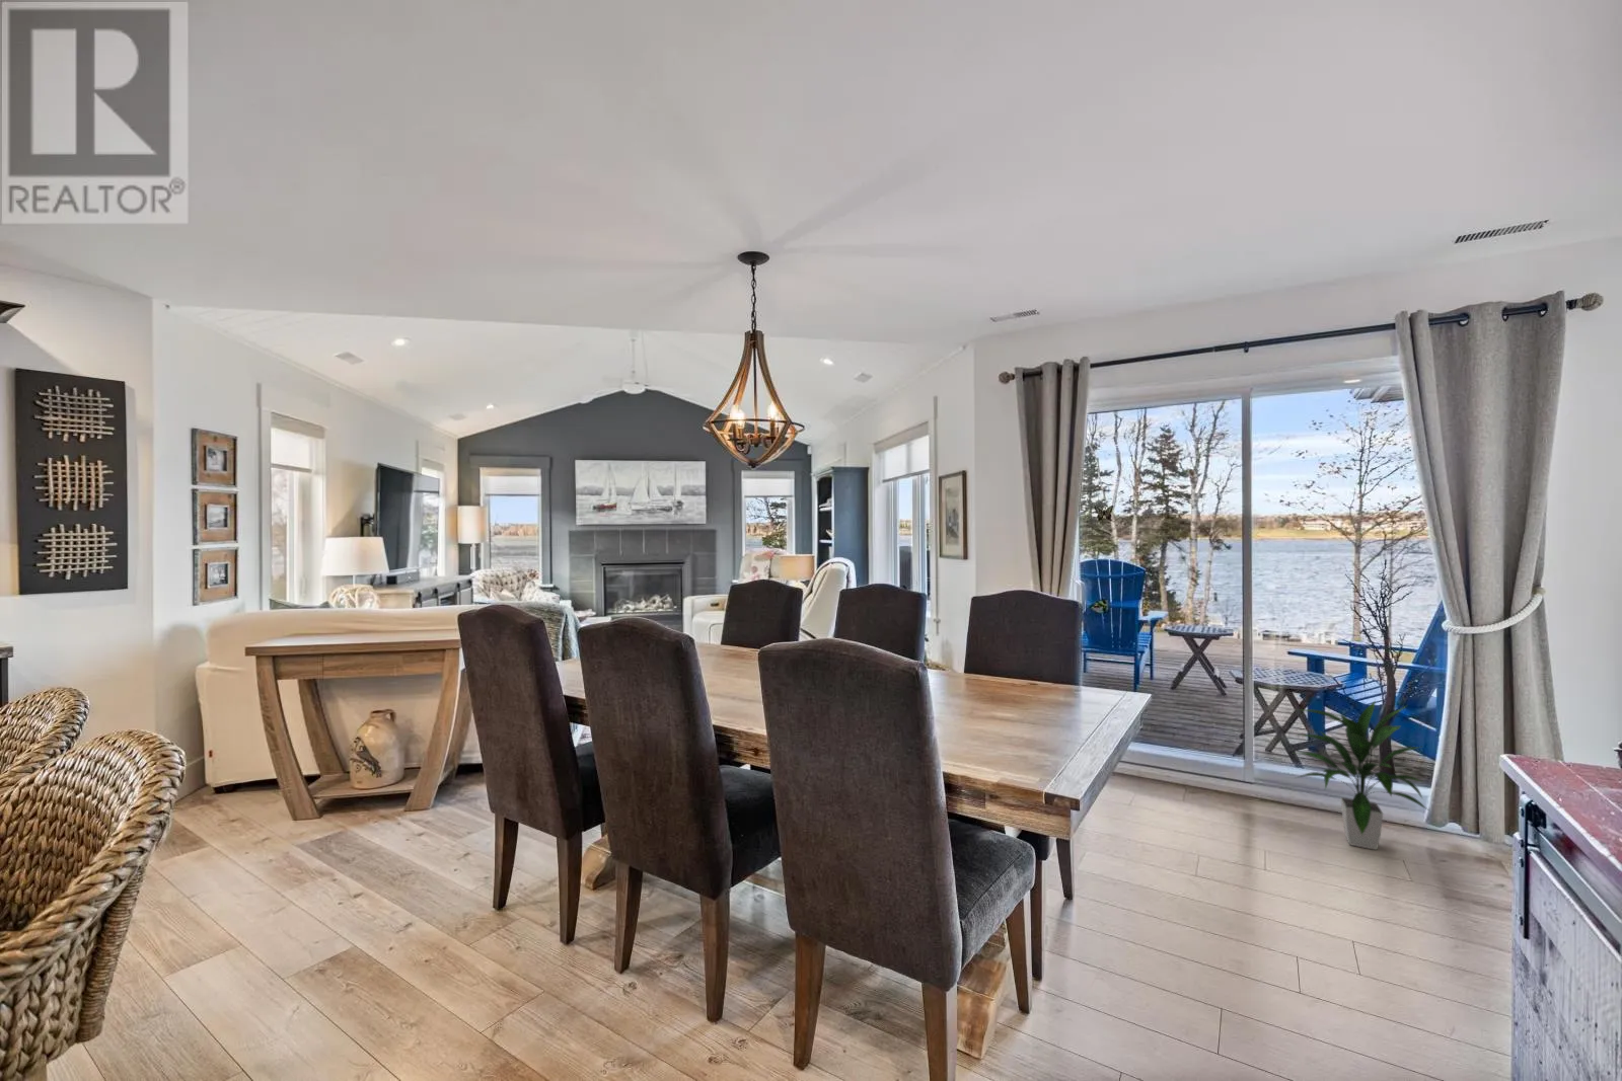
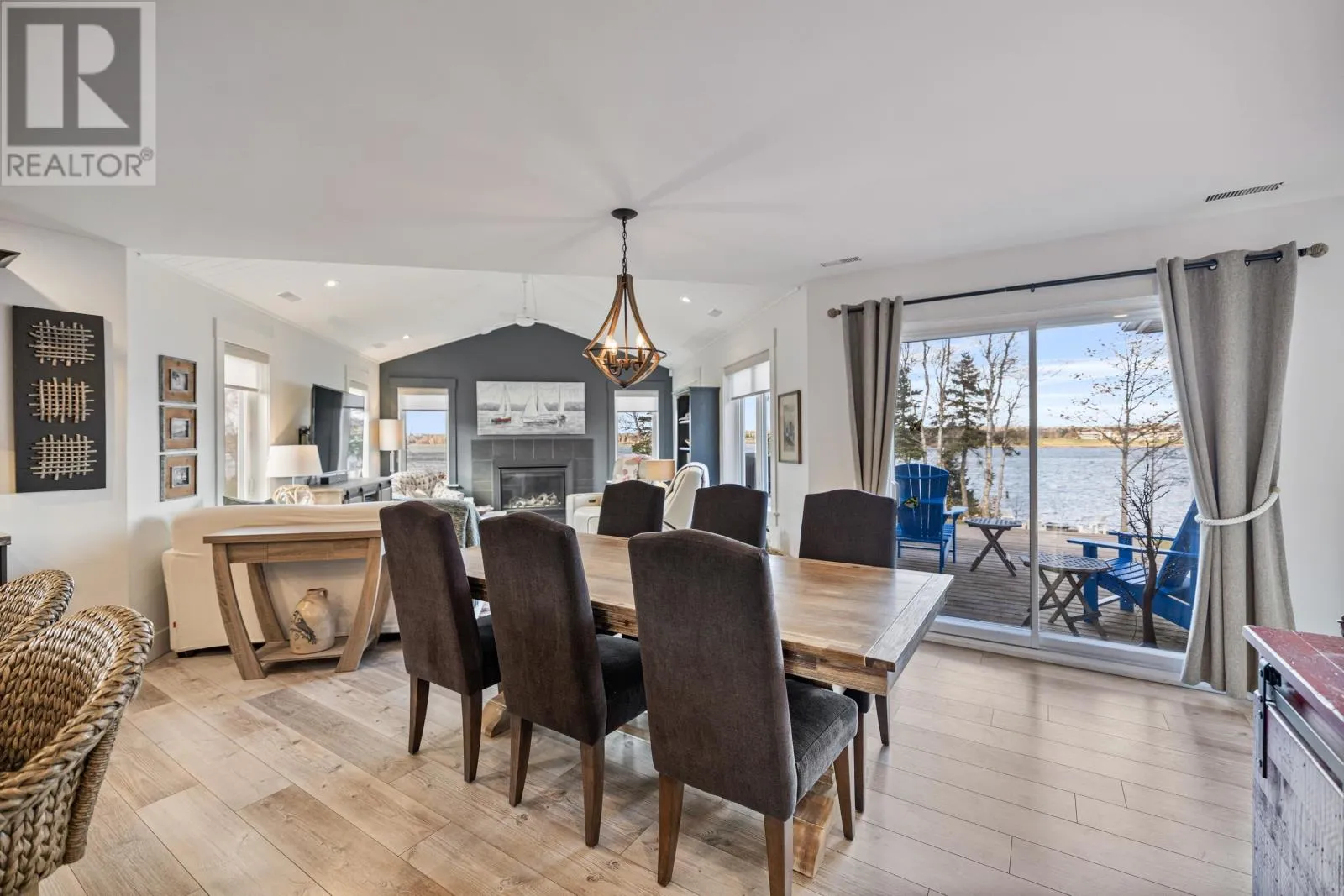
- indoor plant [1291,699,1429,851]
